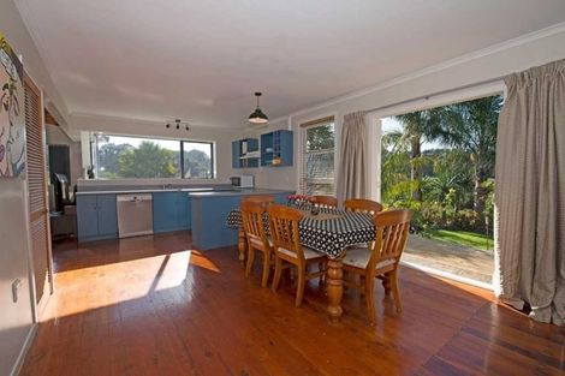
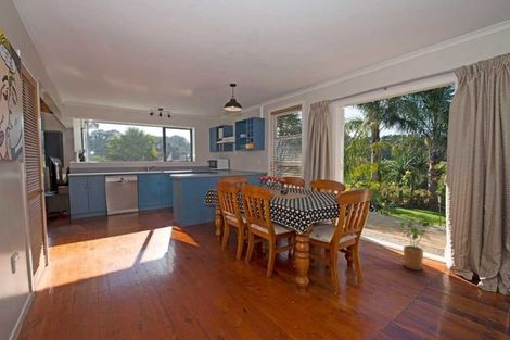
+ house plant [399,213,438,272]
